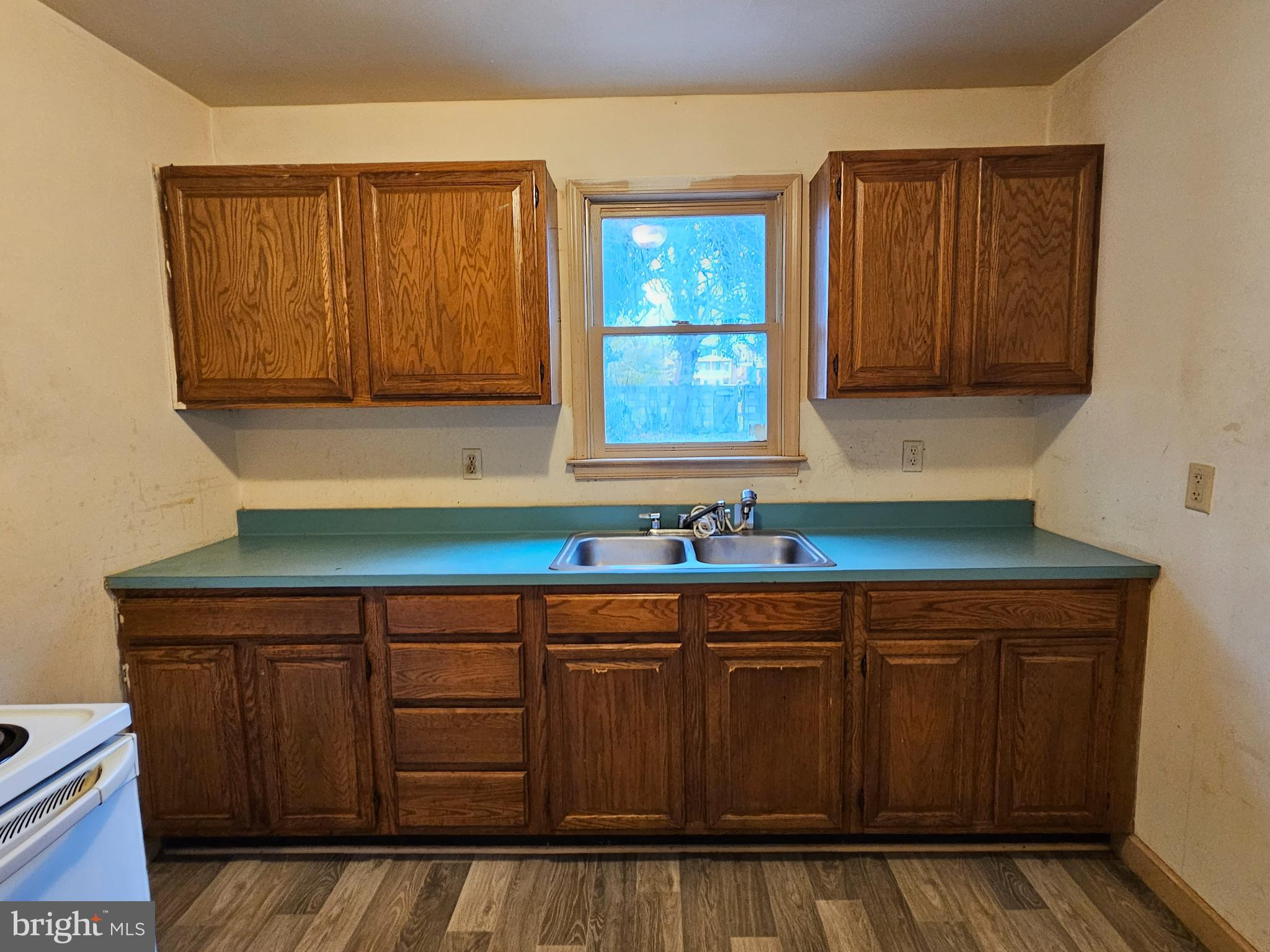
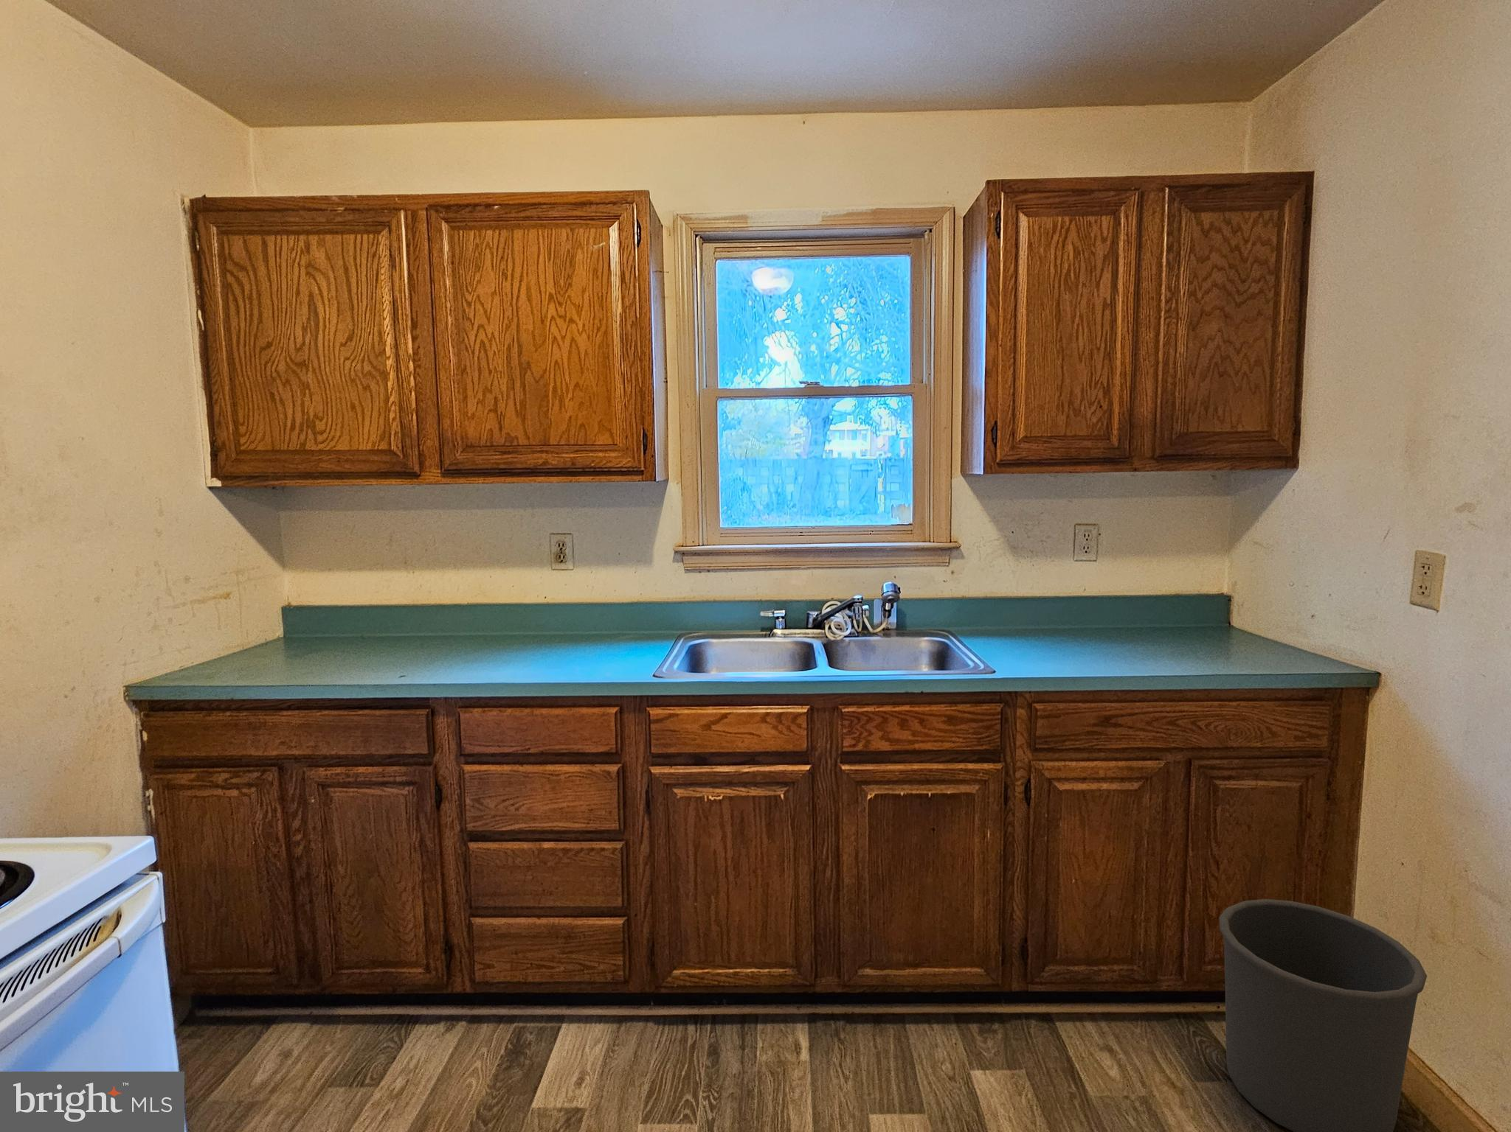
+ waste bin [1218,899,1428,1132]
